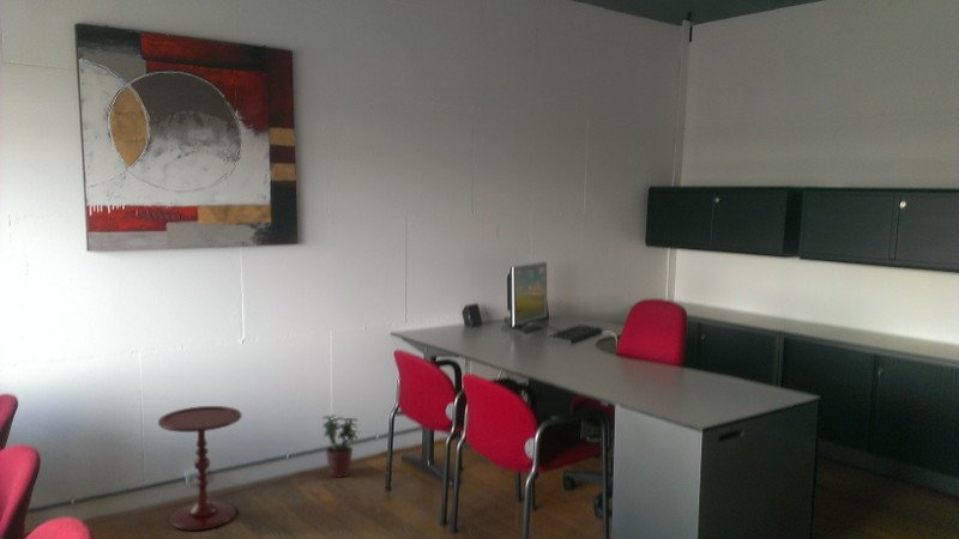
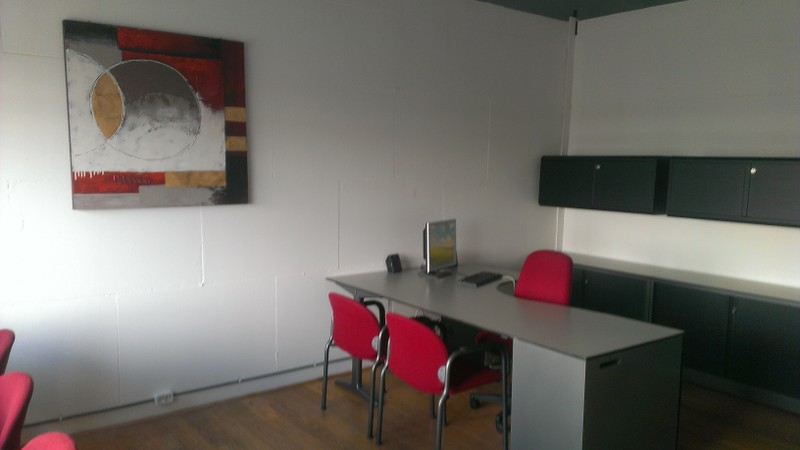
- potted plant [321,413,361,479]
- side table [157,405,243,532]
